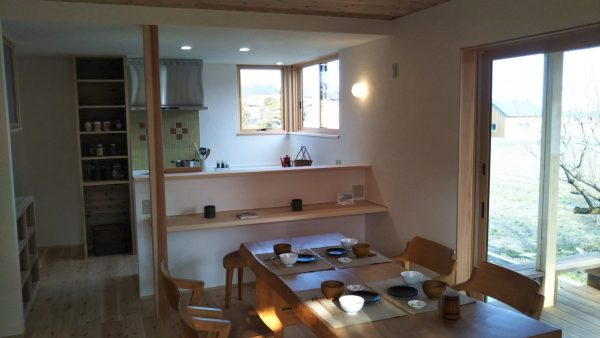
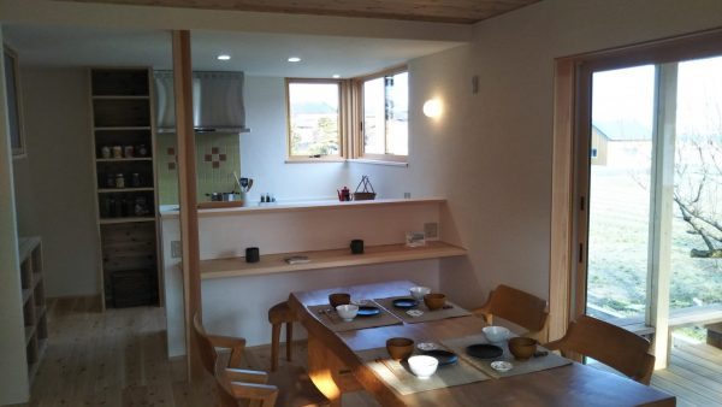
- mug [436,289,462,320]
